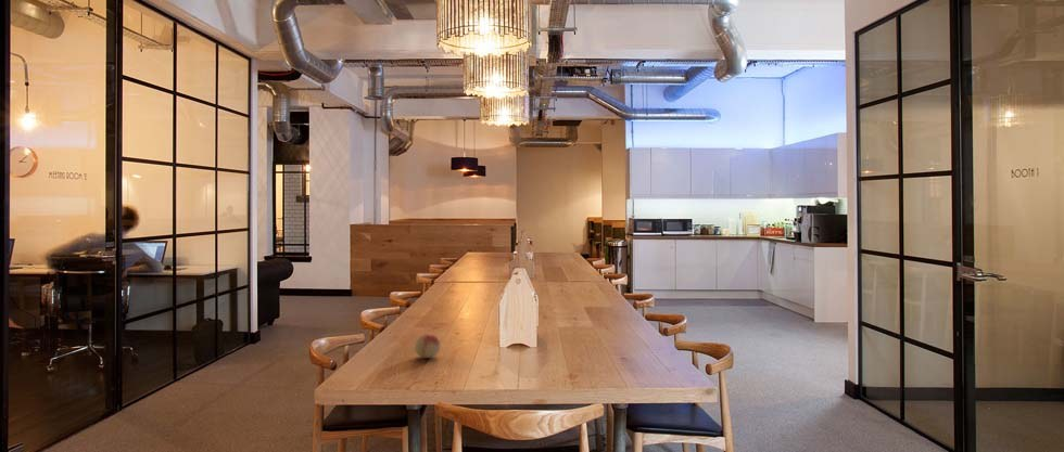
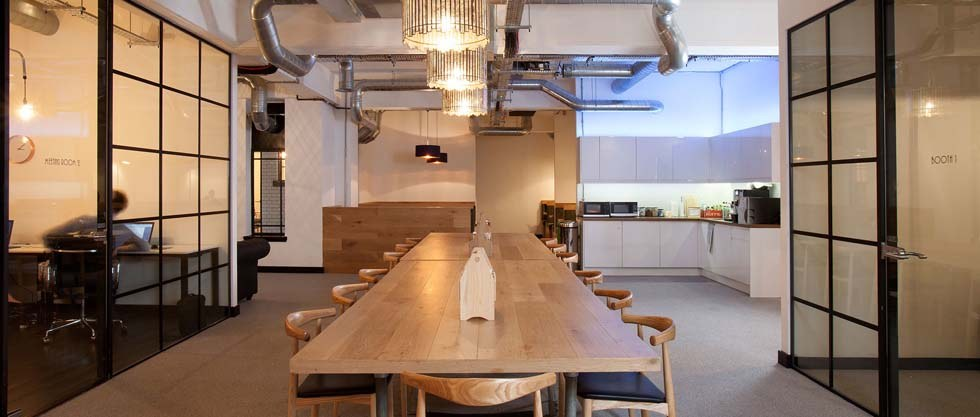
- fruit [414,333,442,359]
